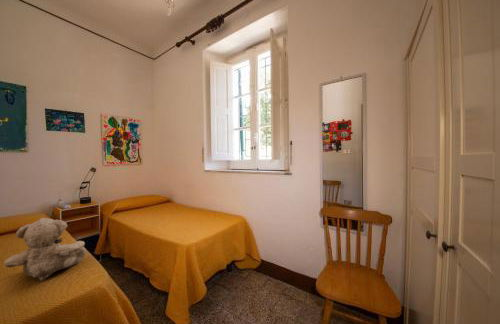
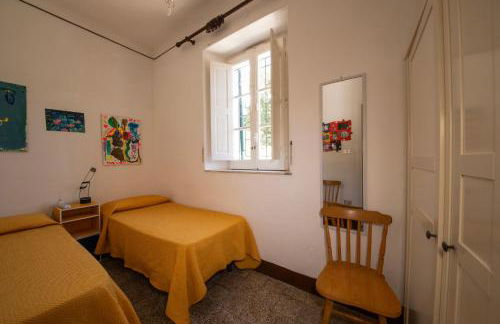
- teddy bear [3,217,87,282]
